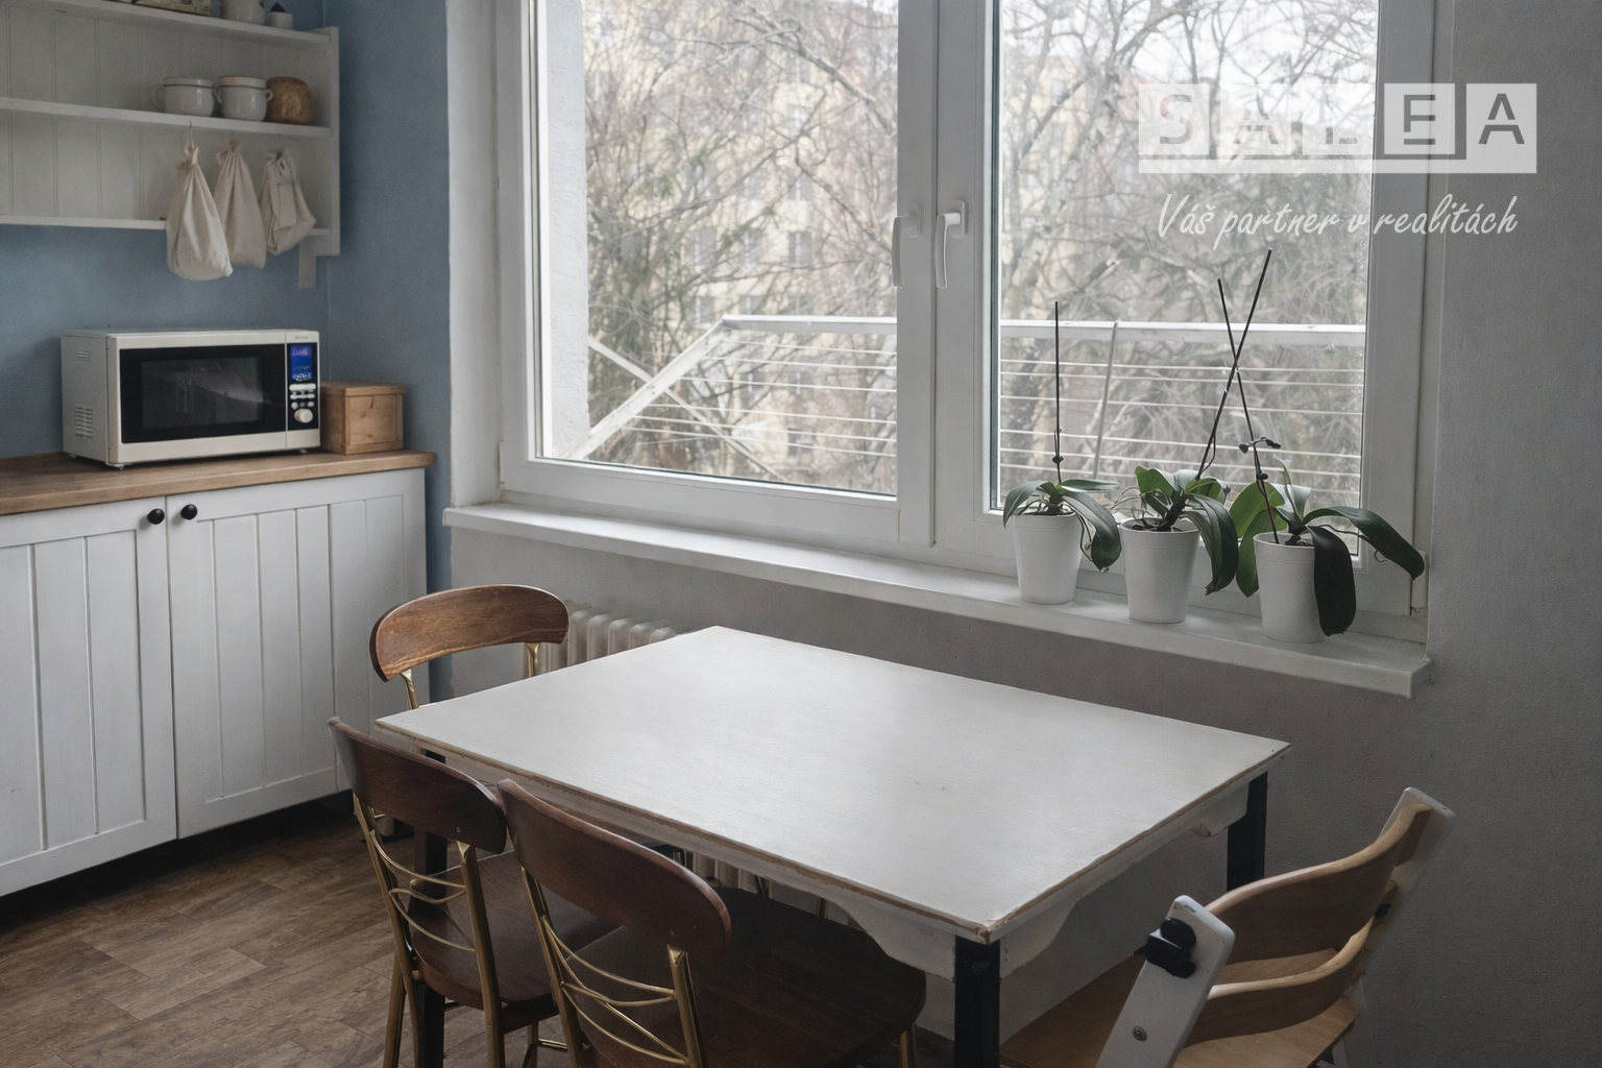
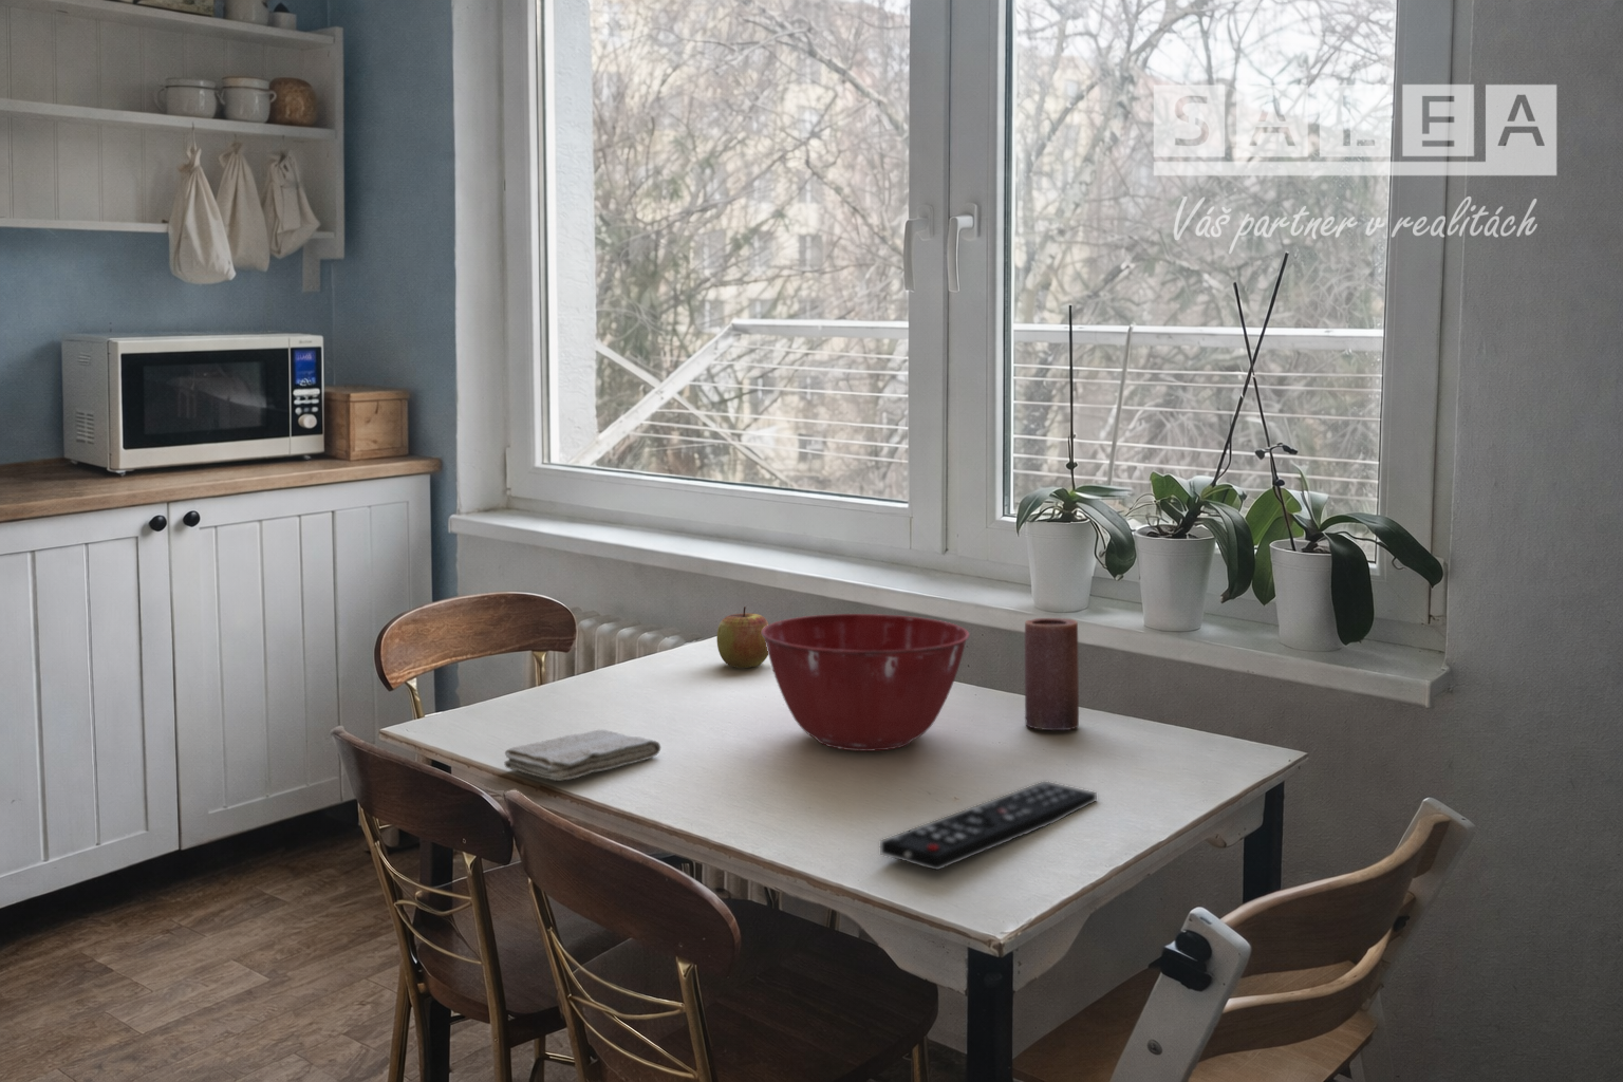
+ mixing bowl [762,612,970,752]
+ remote control [879,781,1098,872]
+ washcloth [502,729,662,783]
+ candle [1024,617,1080,732]
+ apple [716,605,769,669]
